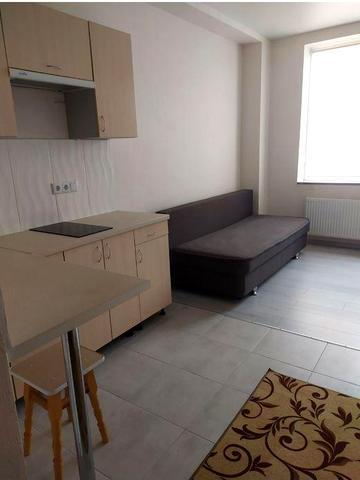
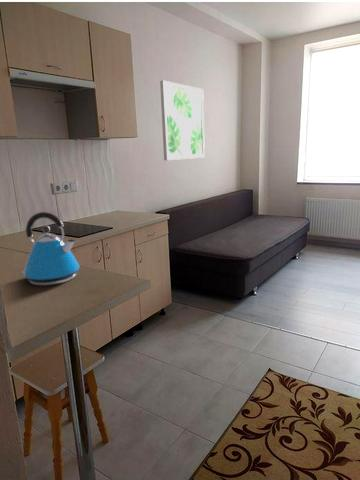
+ kettle [21,211,80,286]
+ wall art [159,79,206,161]
